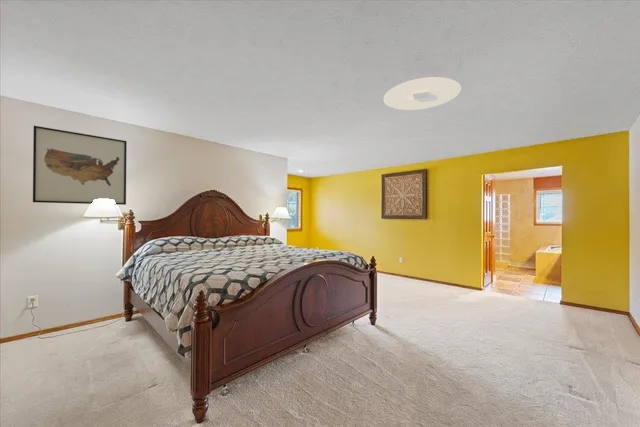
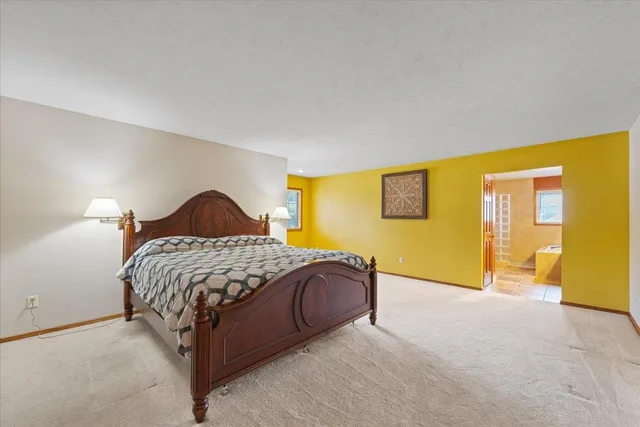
- wall art [32,125,128,206]
- ceiling light [383,76,462,111]
